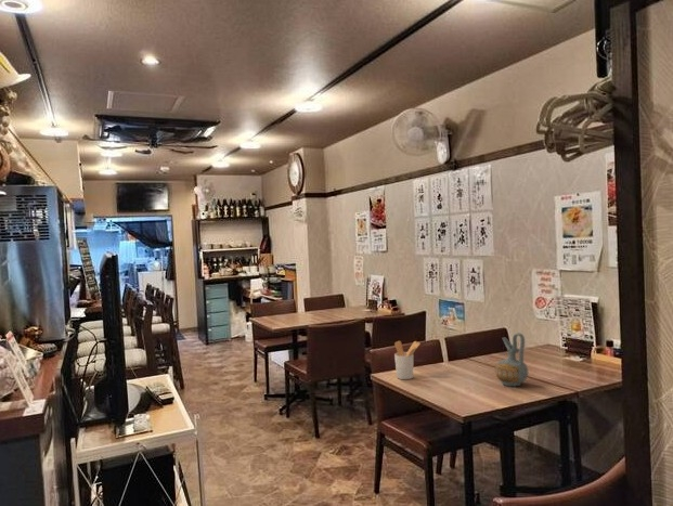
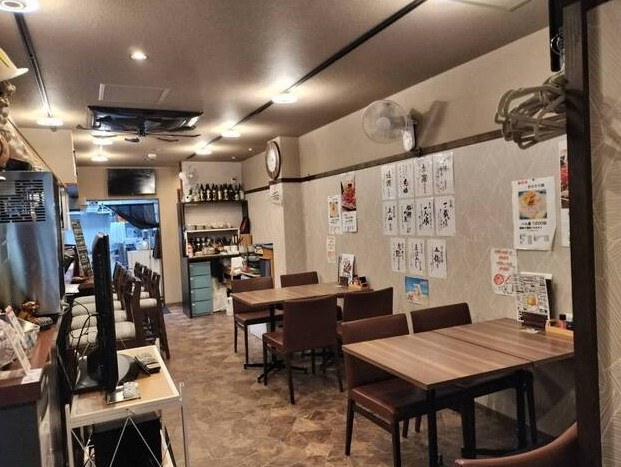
- utensil holder [393,340,422,380]
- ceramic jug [494,332,529,387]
